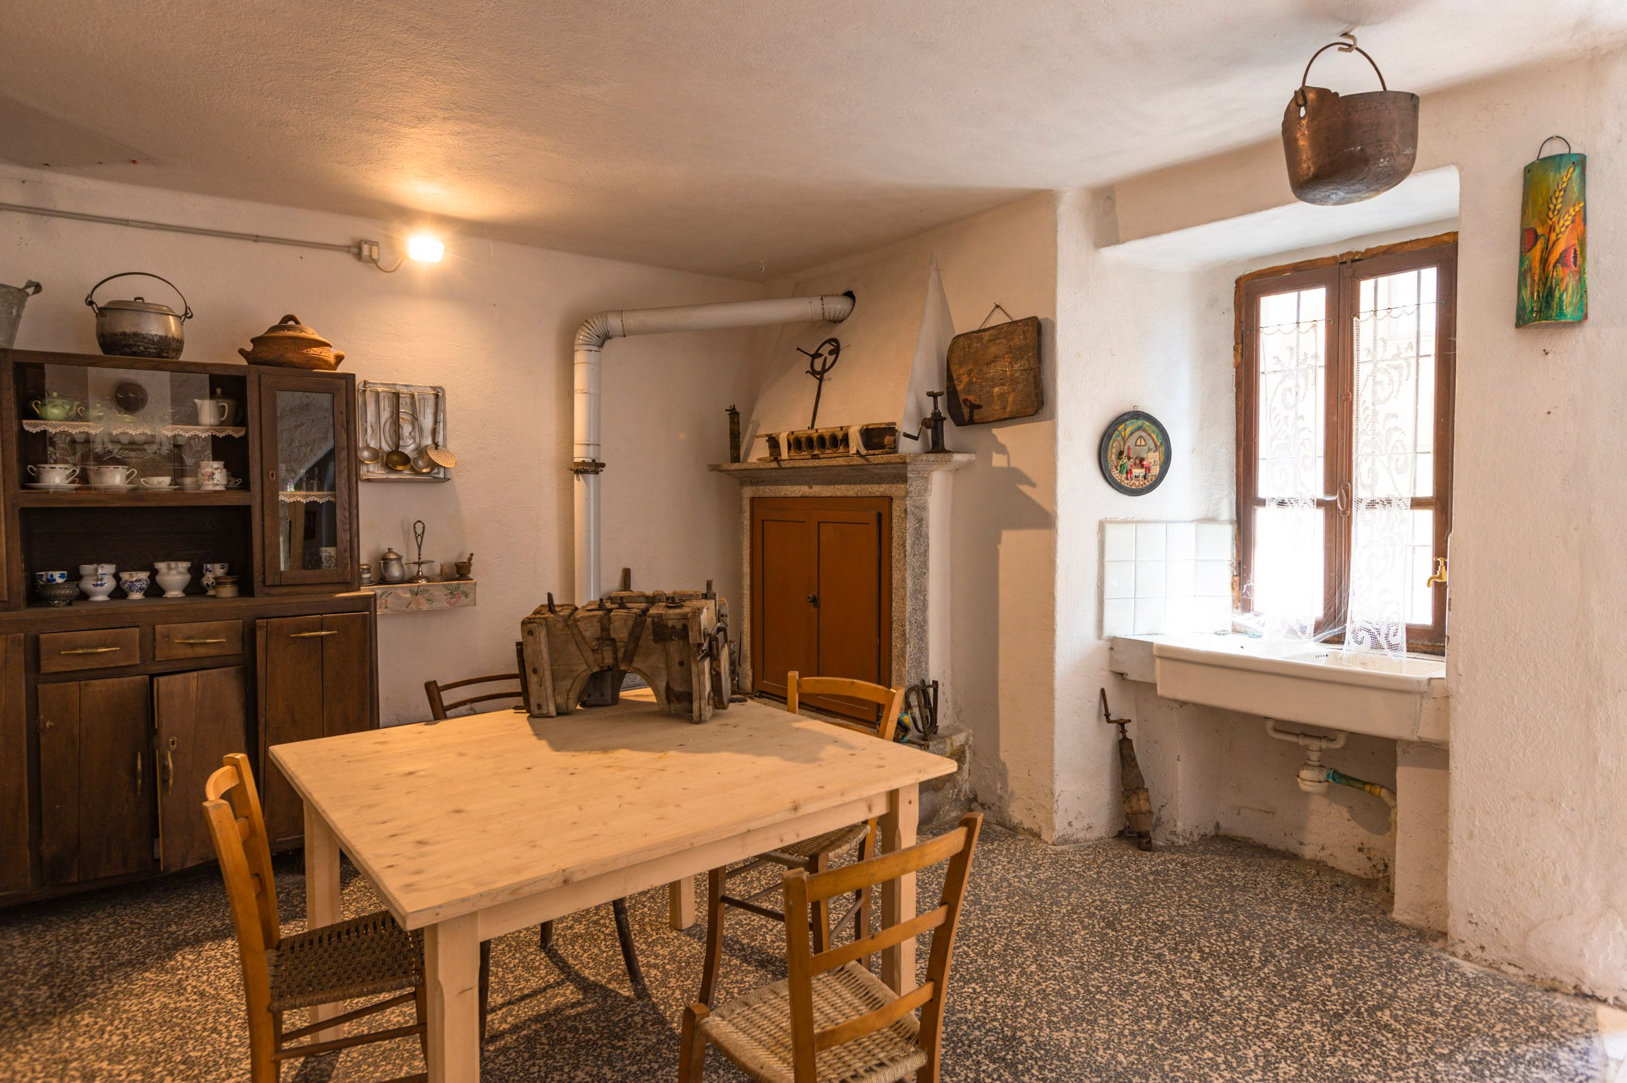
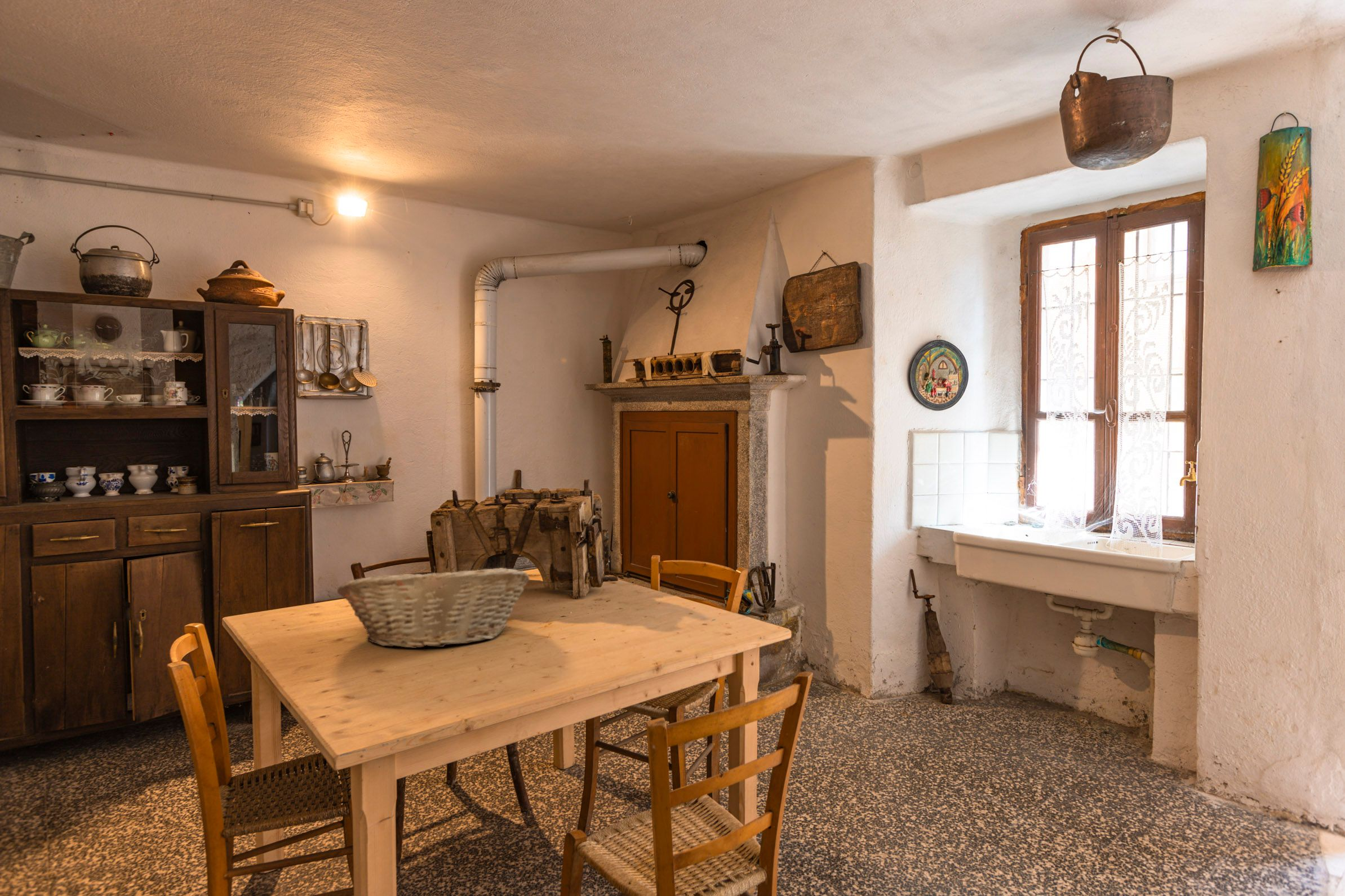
+ fruit basket [336,565,530,649]
